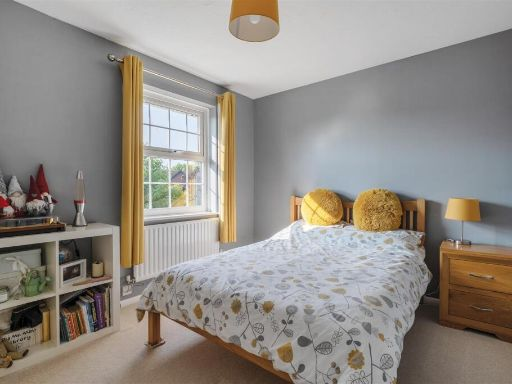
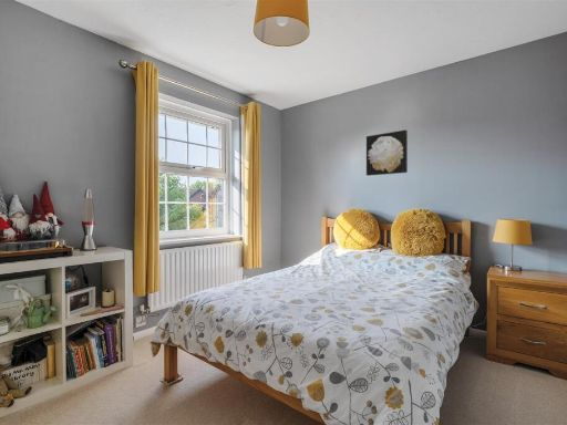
+ wall art [365,129,409,177]
